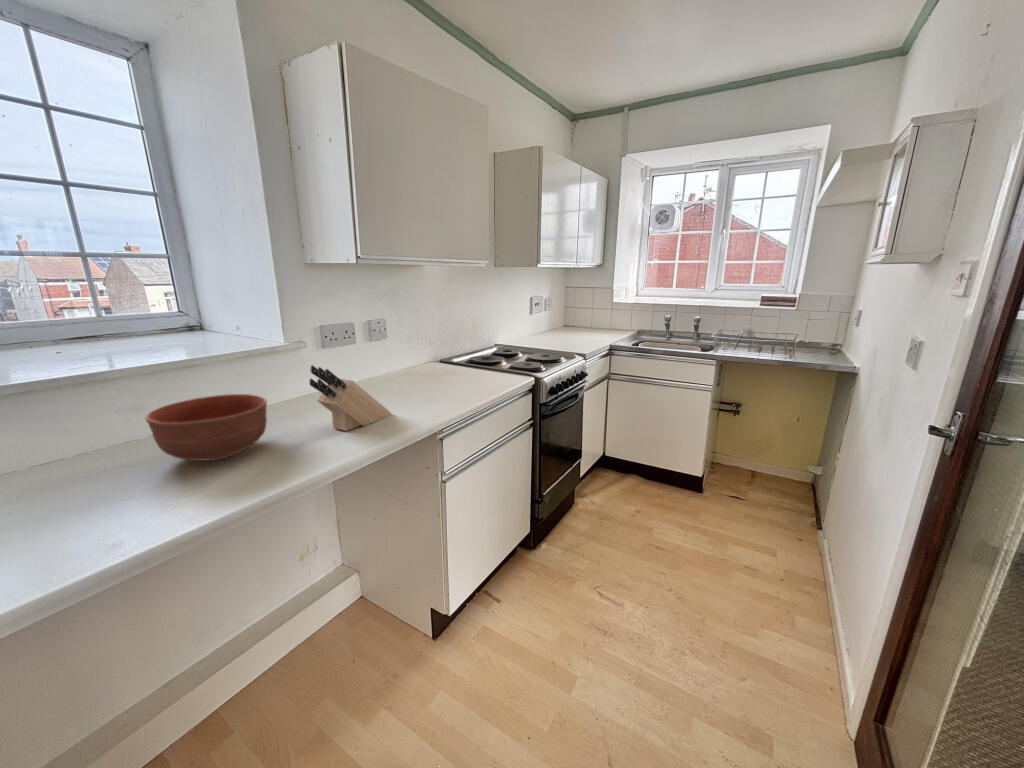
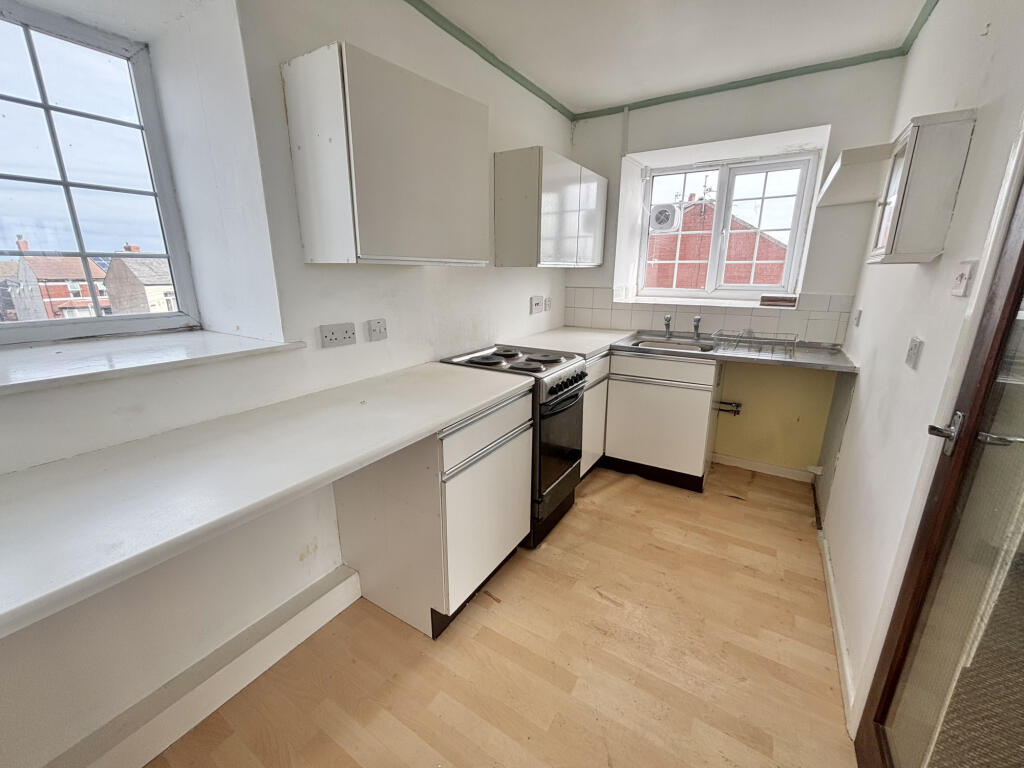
- bowl [145,393,268,462]
- knife block [308,364,392,432]
